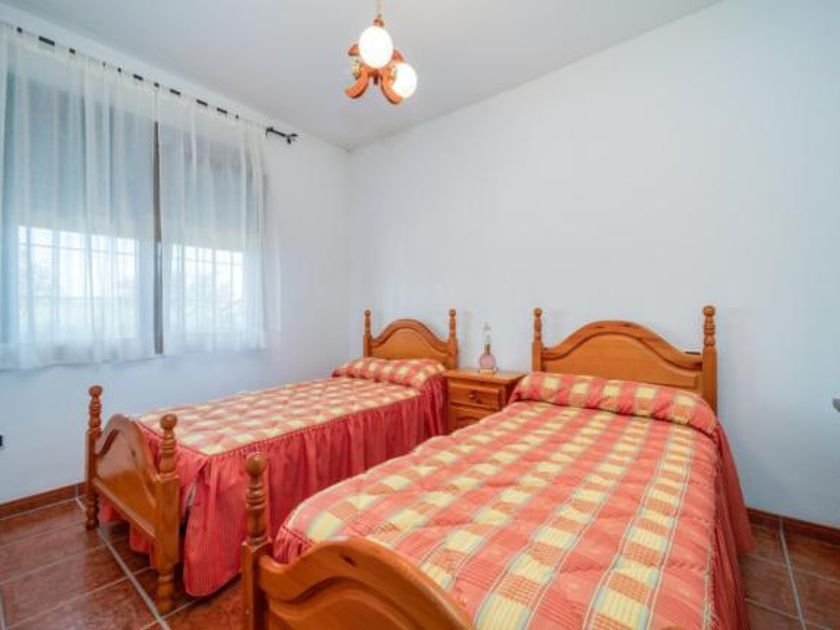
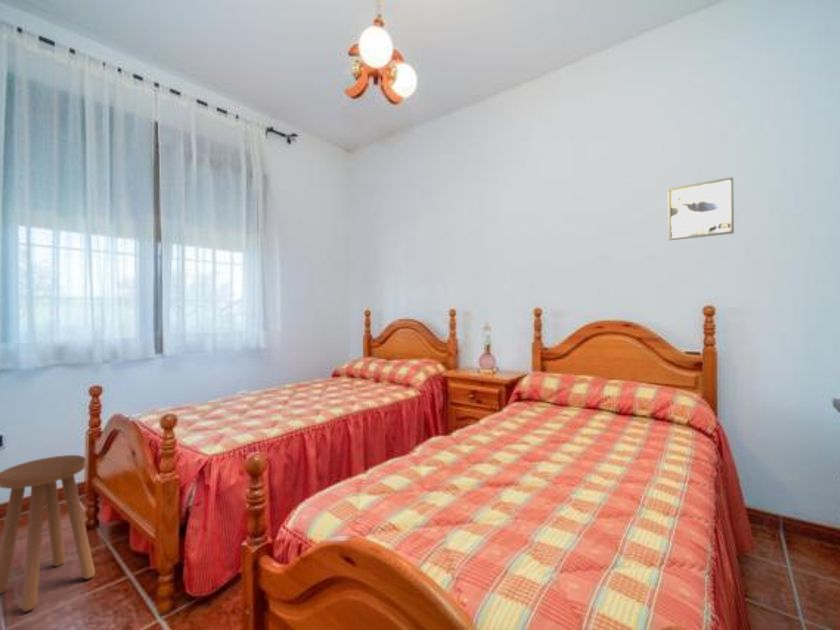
+ stool [0,454,96,612]
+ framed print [667,176,735,241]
